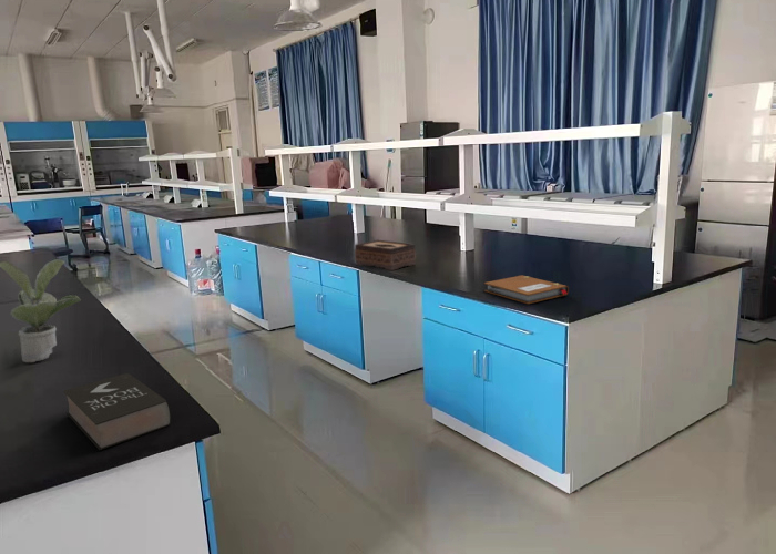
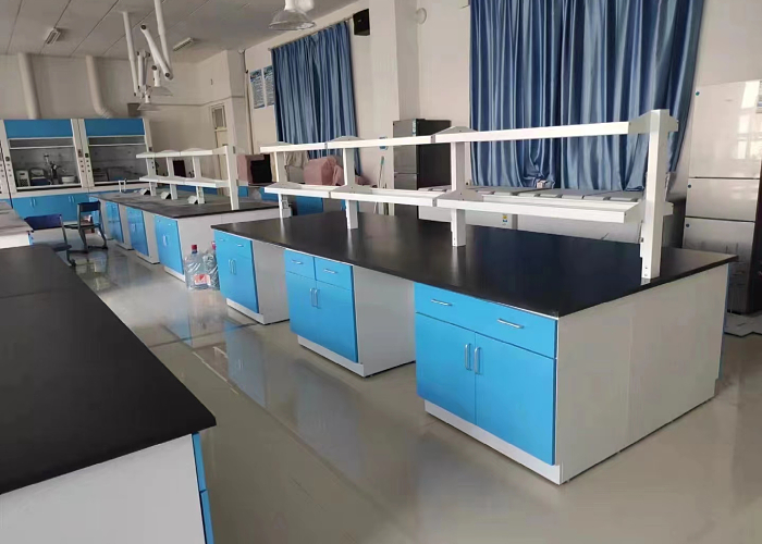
- potted plant [0,258,82,363]
- tissue box [354,239,417,271]
- notebook [483,274,570,305]
- book [62,372,172,451]
